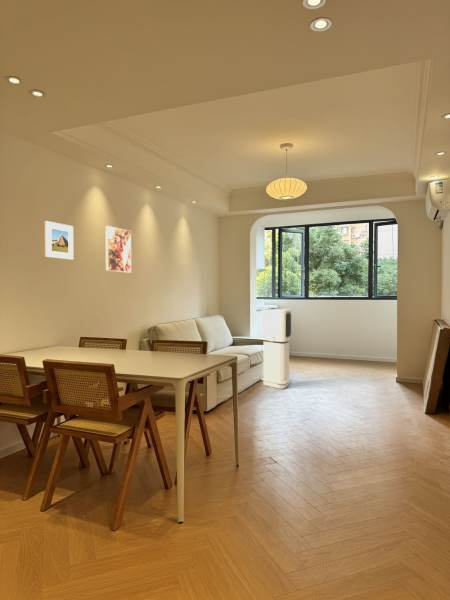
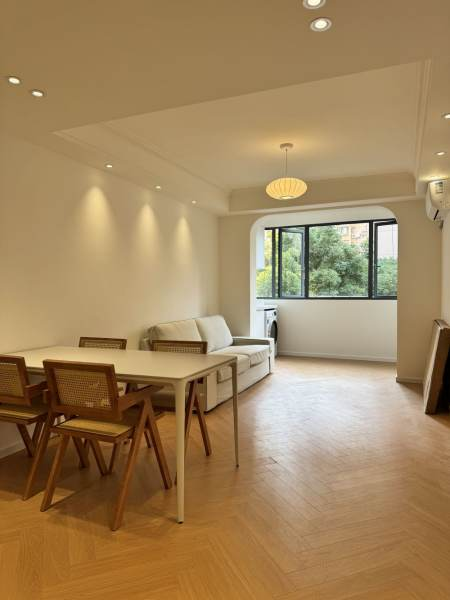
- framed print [104,225,132,273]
- air purifier [260,308,292,390]
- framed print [44,220,74,261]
